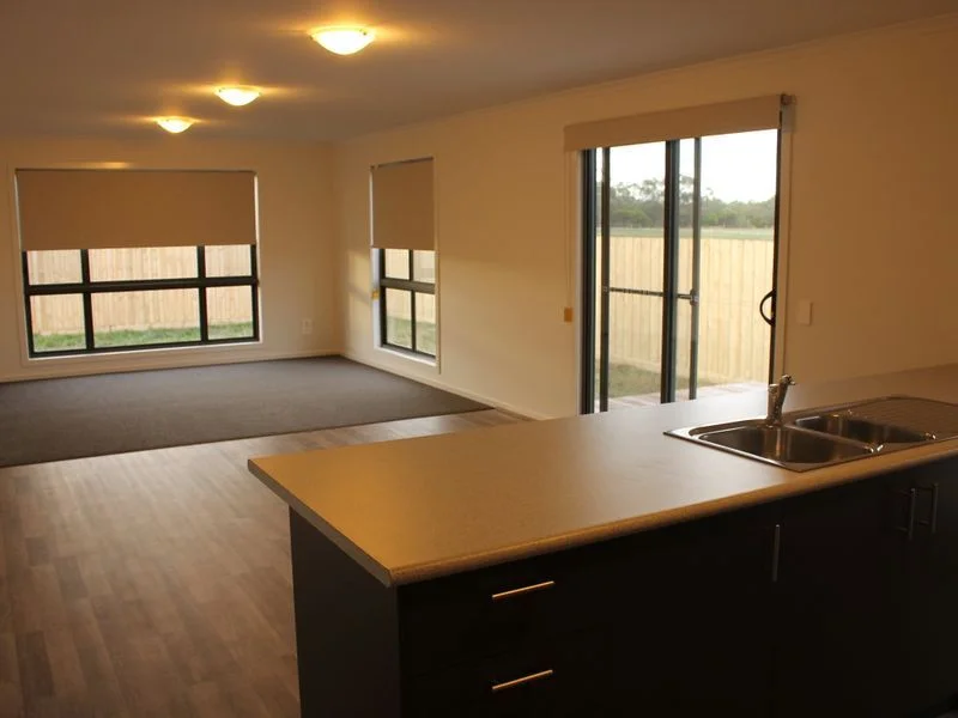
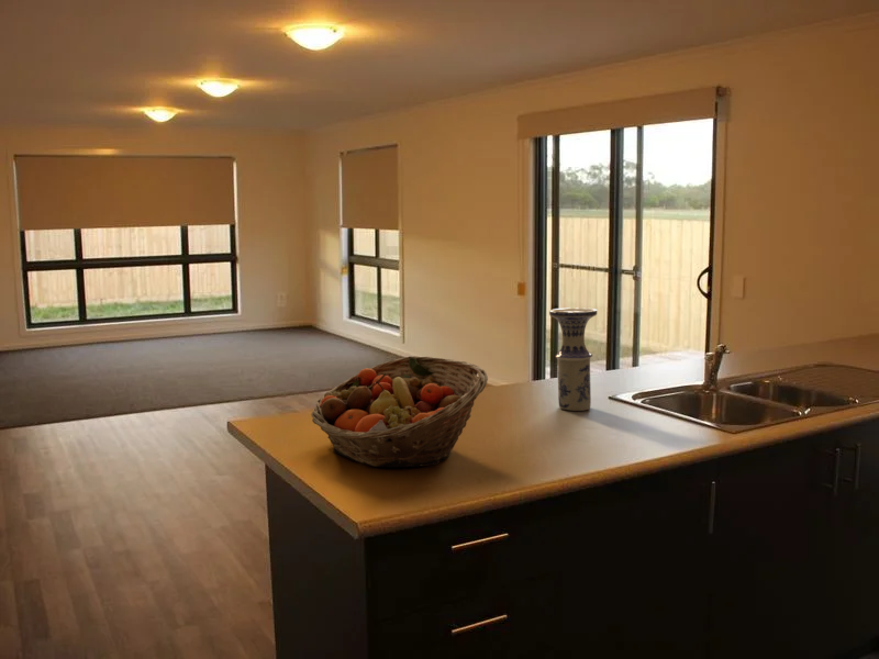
+ fruit basket [310,355,489,468]
+ vase [548,306,598,412]
